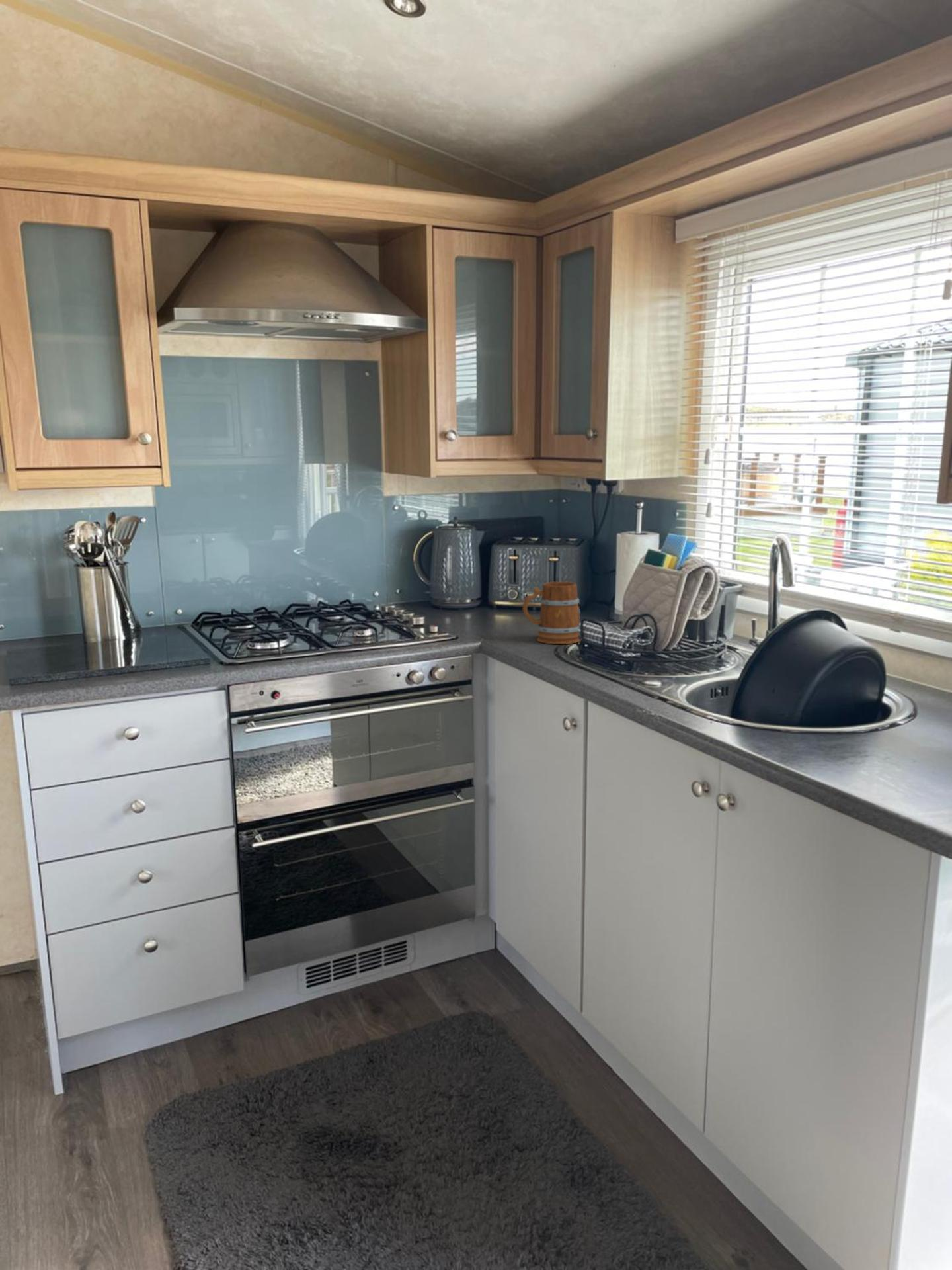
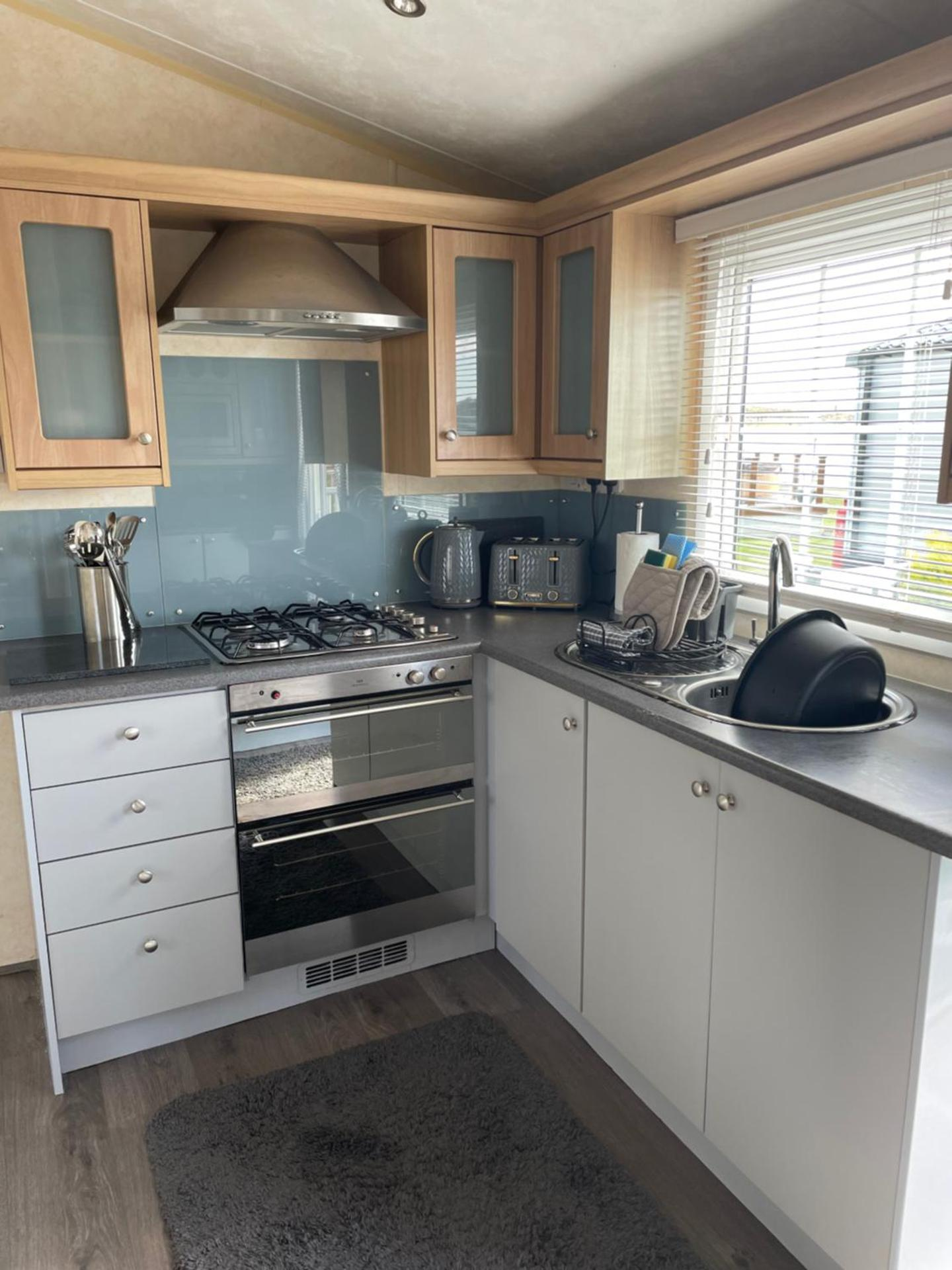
- mug [522,581,582,644]
